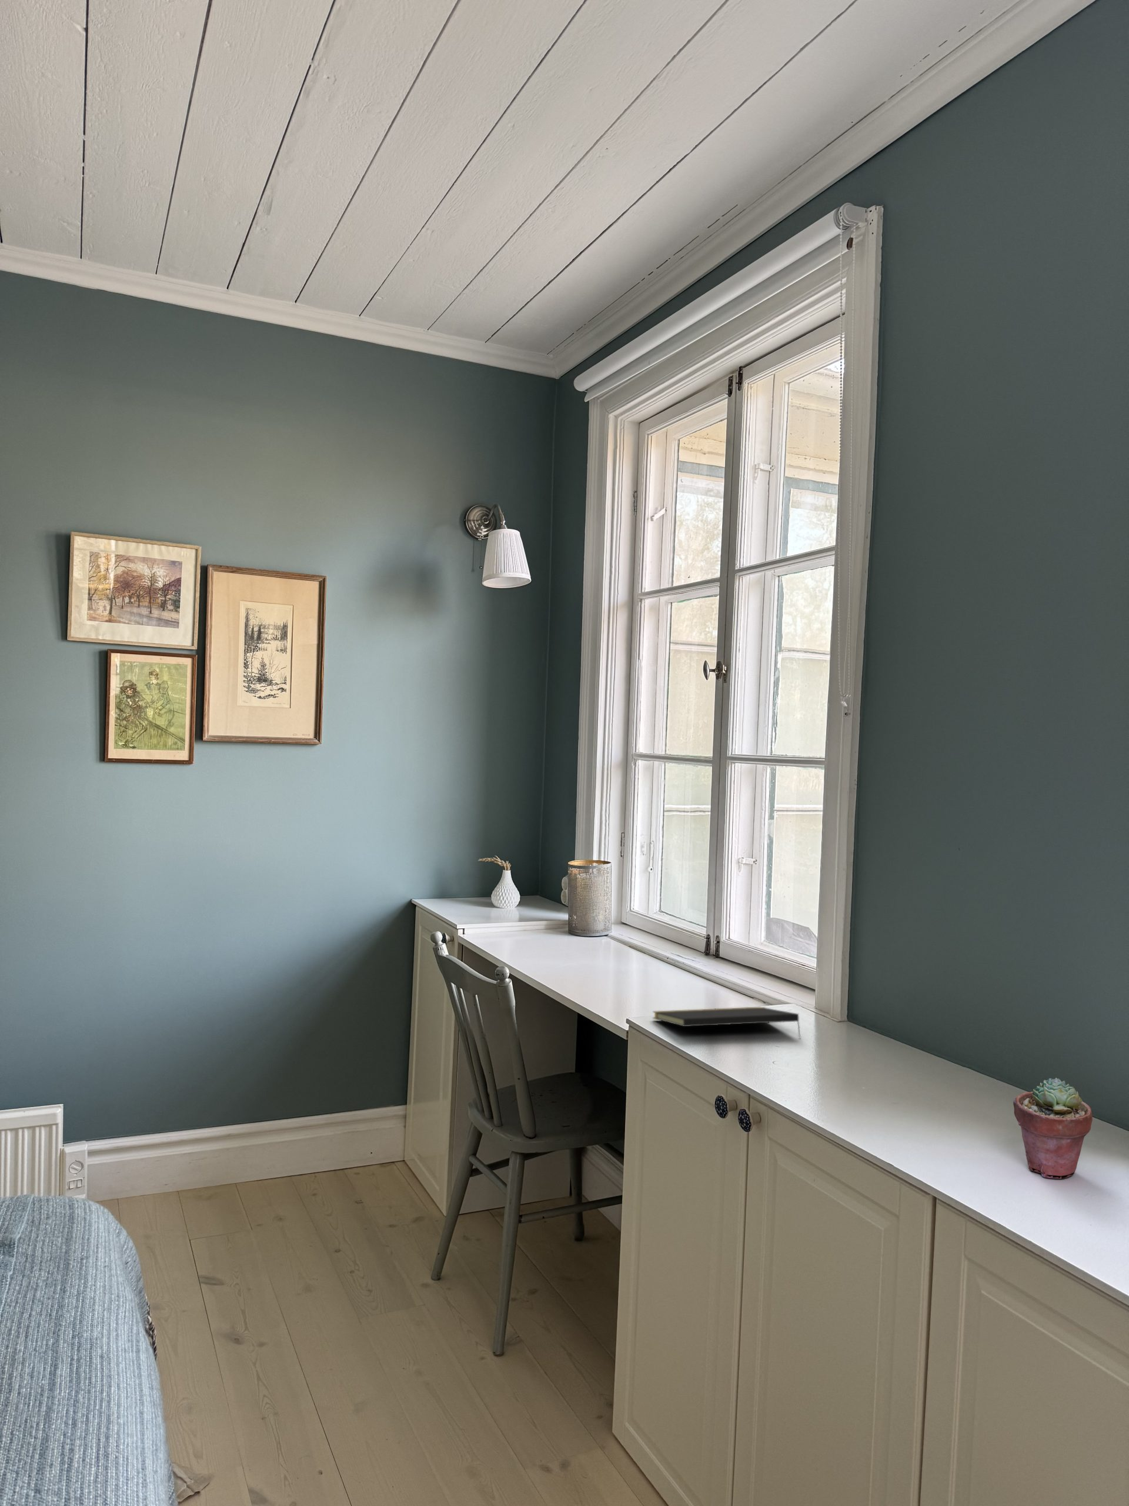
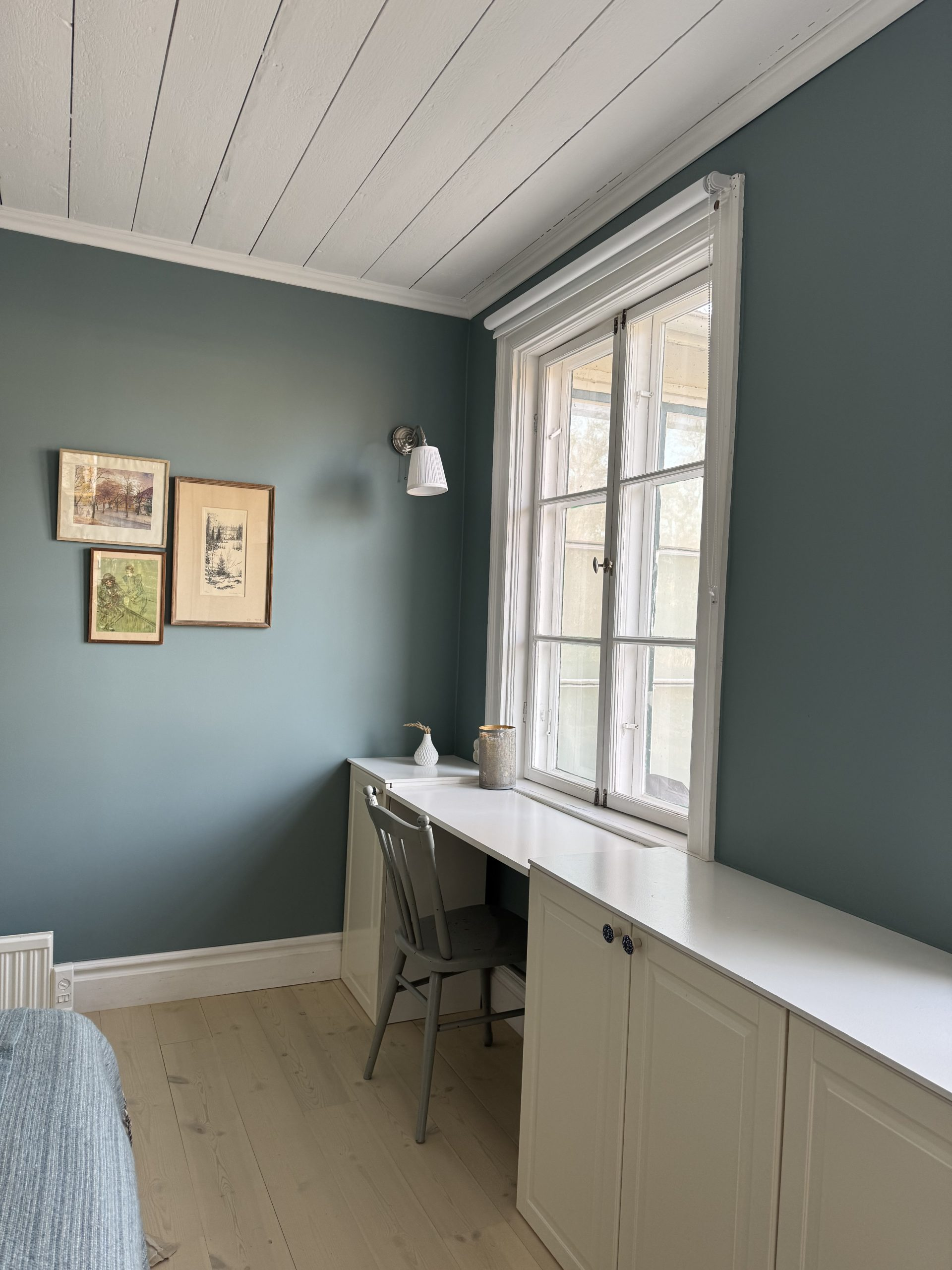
- potted succulent [1013,1077,1093,1180]
- notepad [652,1007,802,1039]
